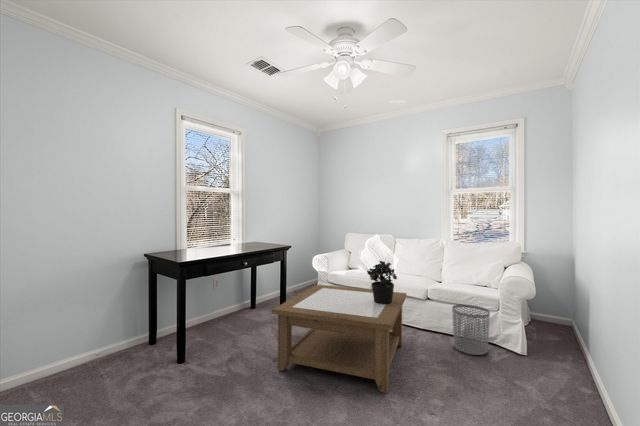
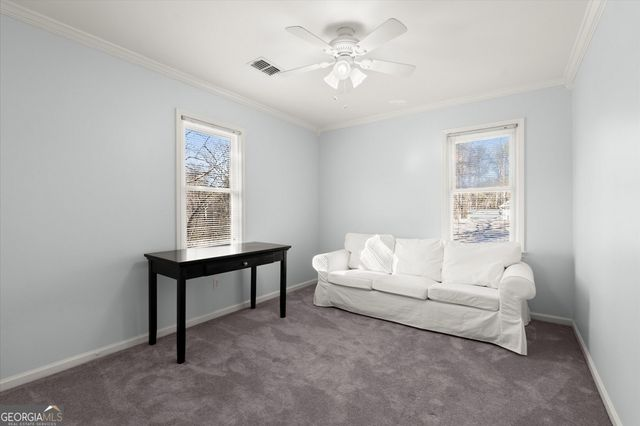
- waste bin [451,304,491,356]
- potted plant [366,260,398,304]
- coffee table [271,284,407,394]
